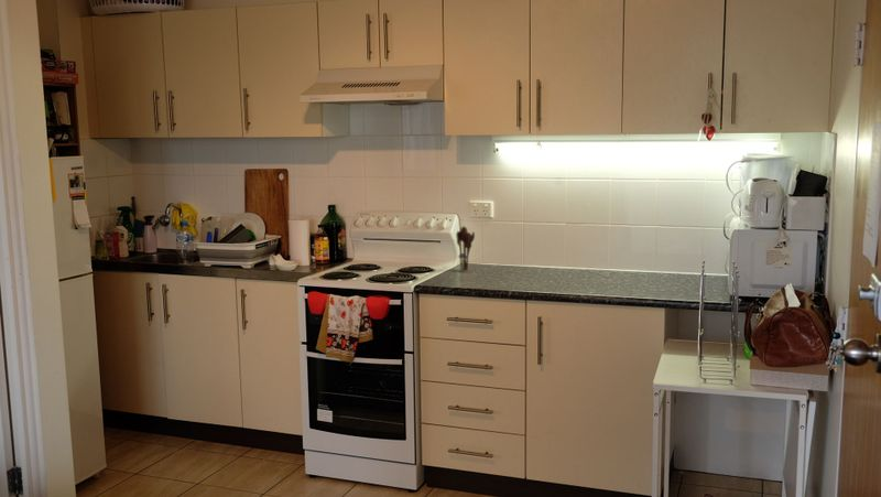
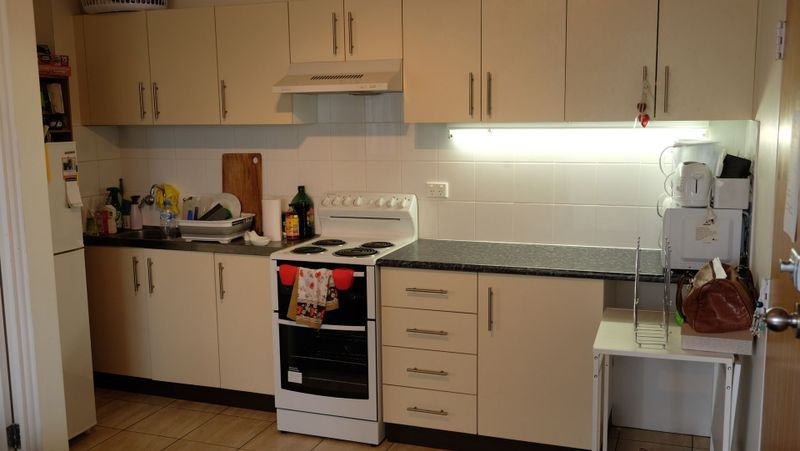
- utensil holder [455,225,476,272]
